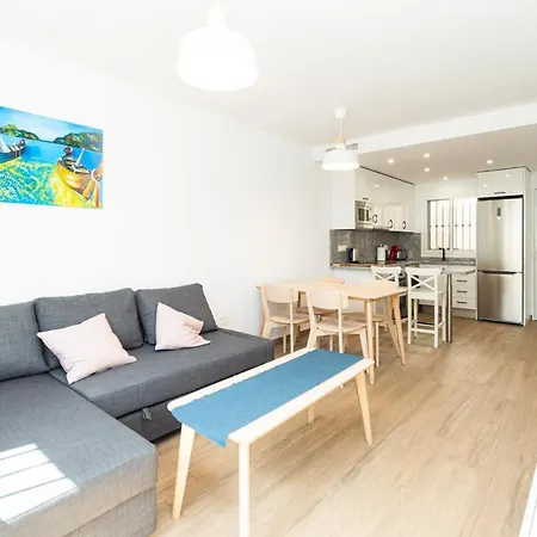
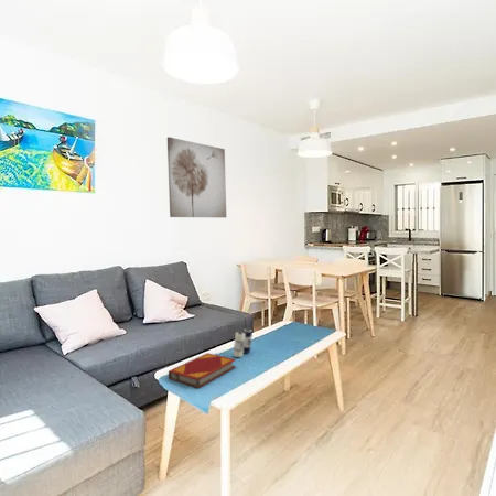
+ candle [233,327,254,358]
+ wall art [166,136,227,218]
+ hardback book [168,352,237,389]
